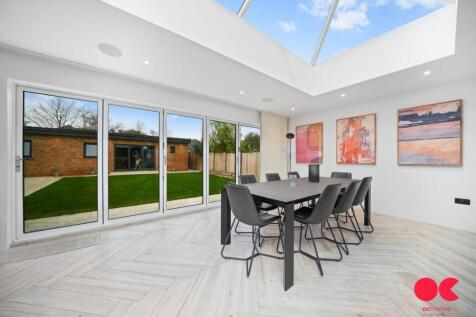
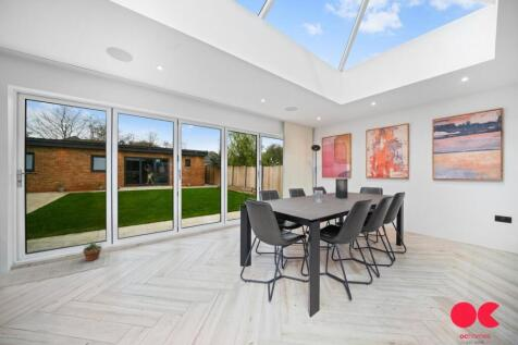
+ potted plant [78,238,104,262]
